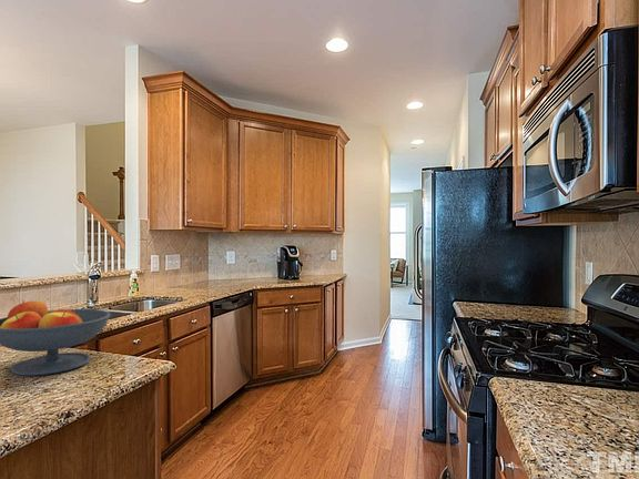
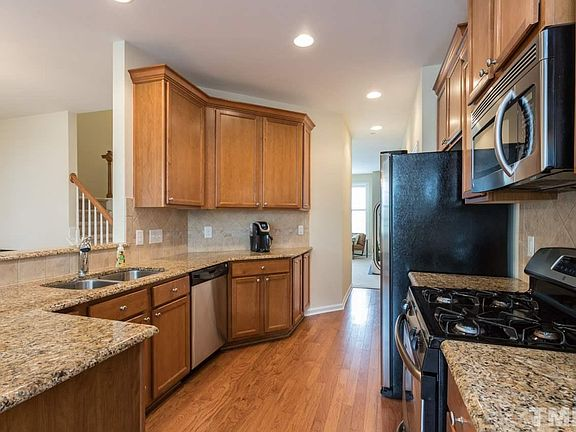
- fruit bowl [0,299,111,377]
